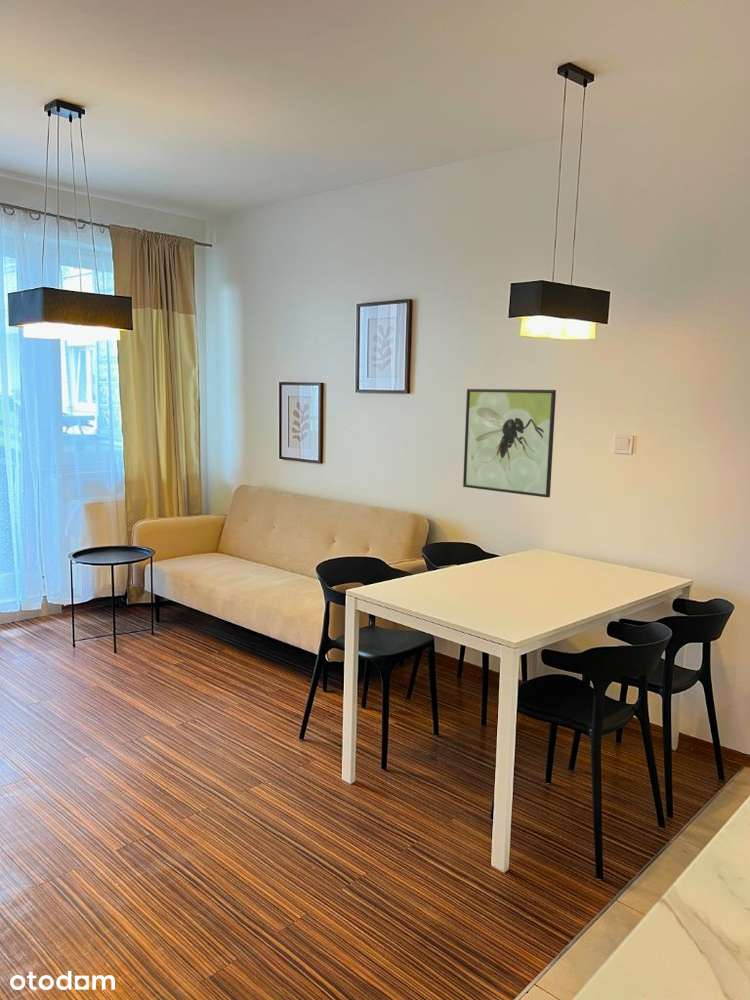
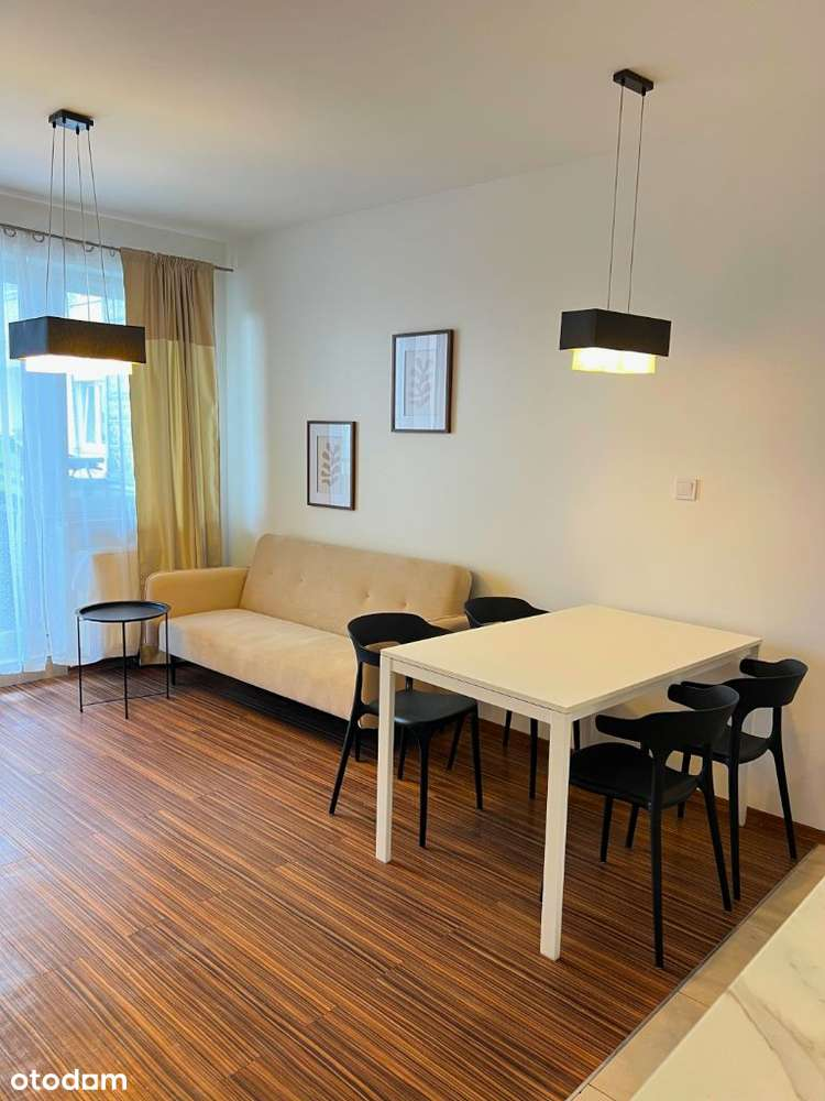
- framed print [462,388,557,499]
